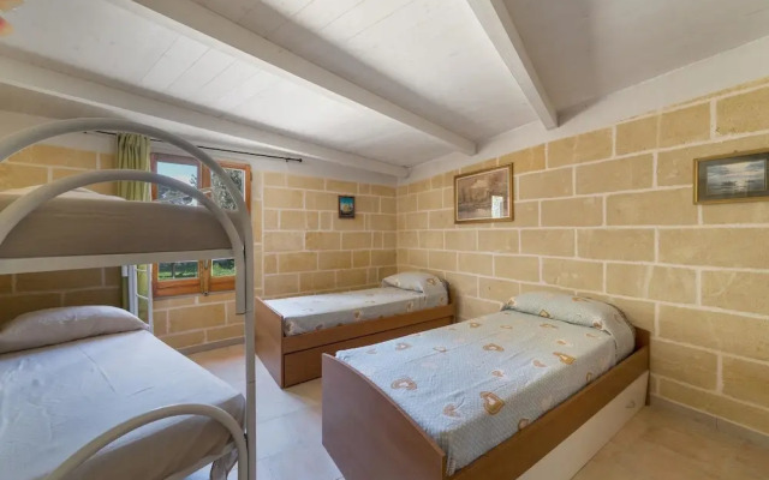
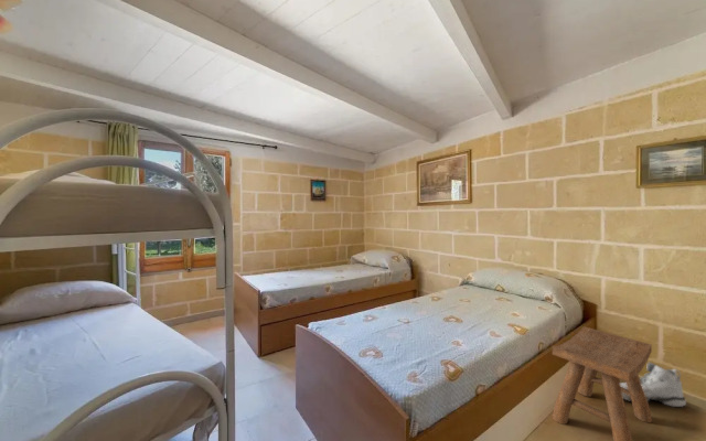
+ stool [552,325,653,441]
+ sneaker [620,362,687,408]
